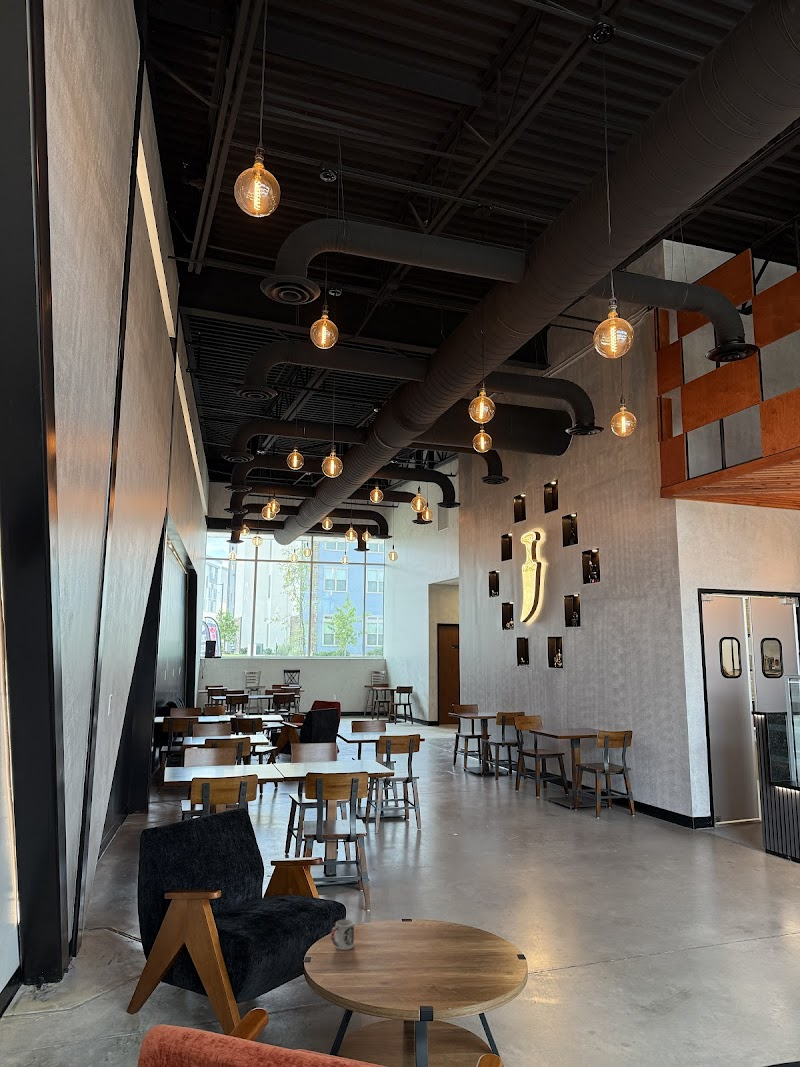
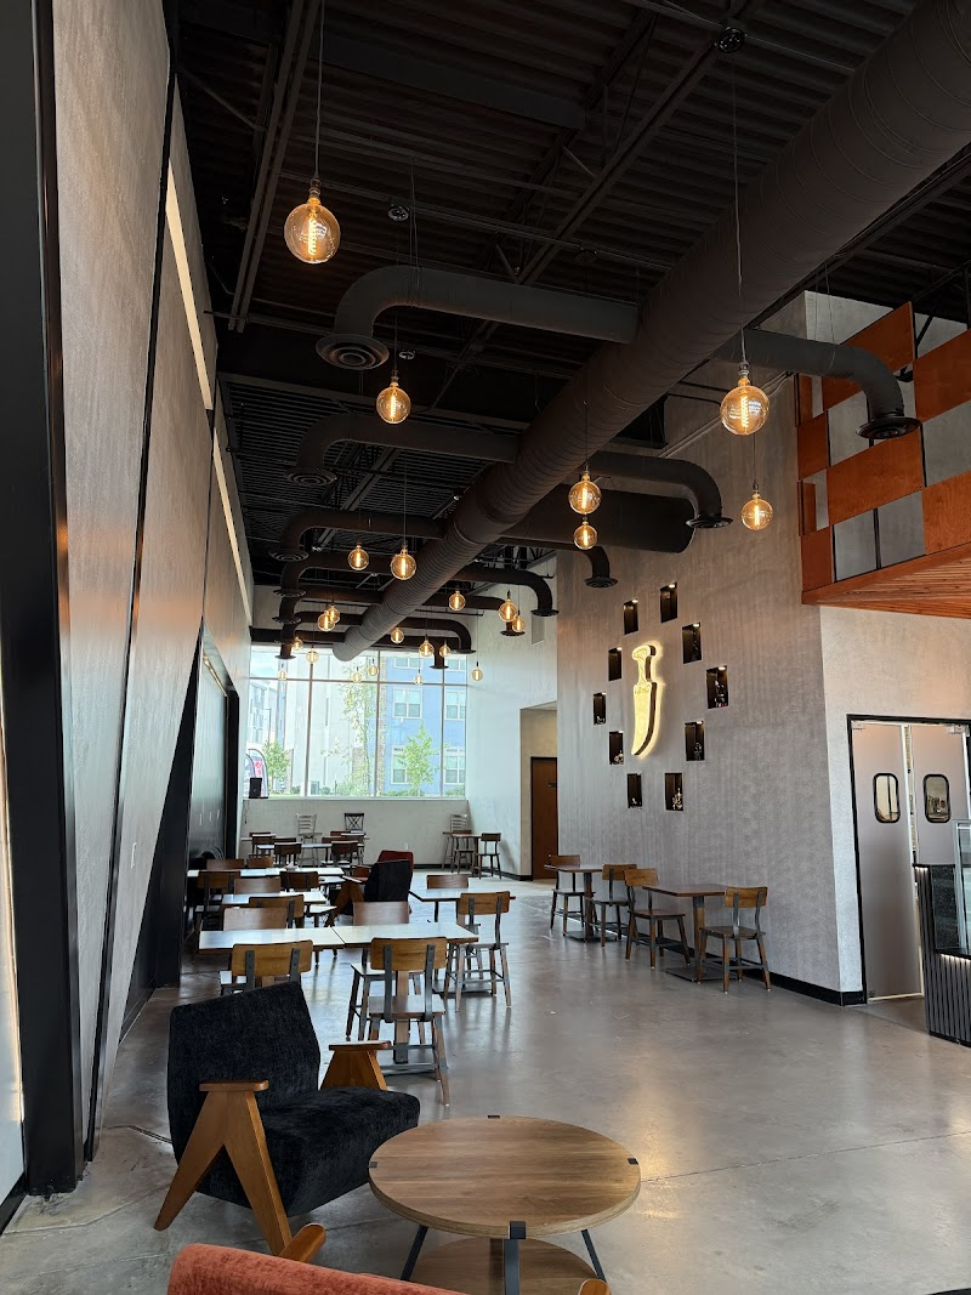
- cup [330,919,355,951]
